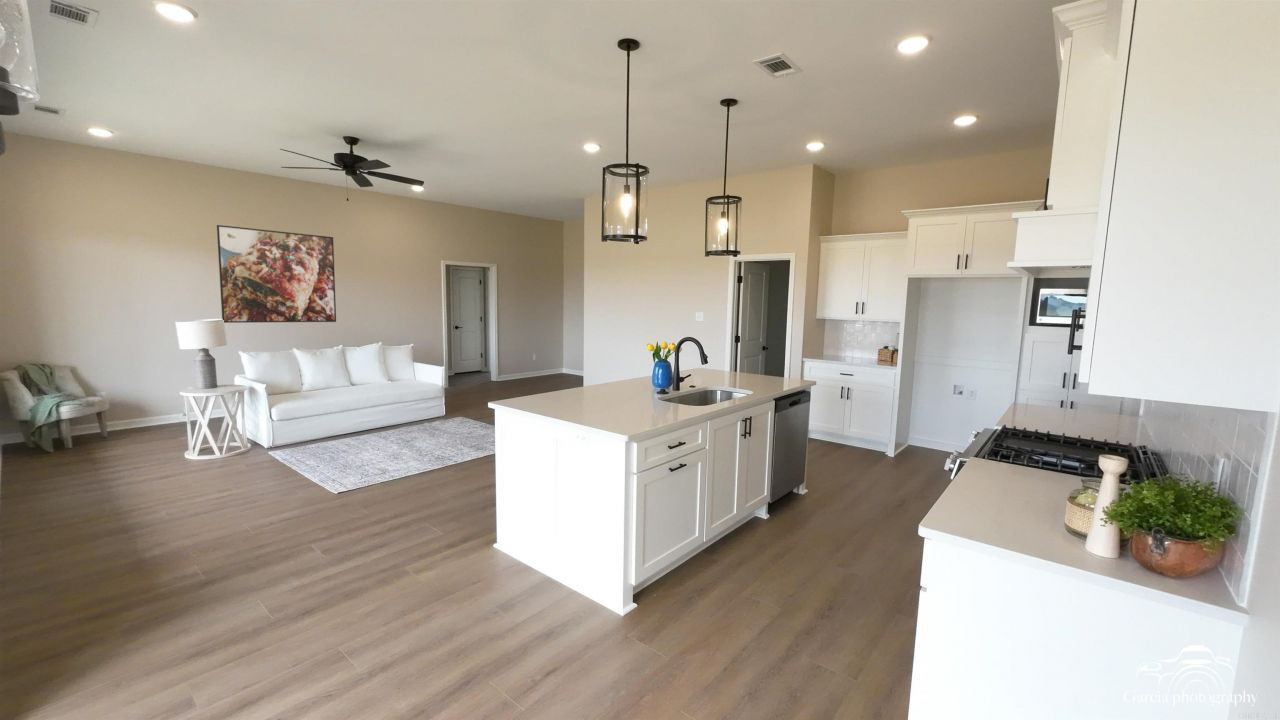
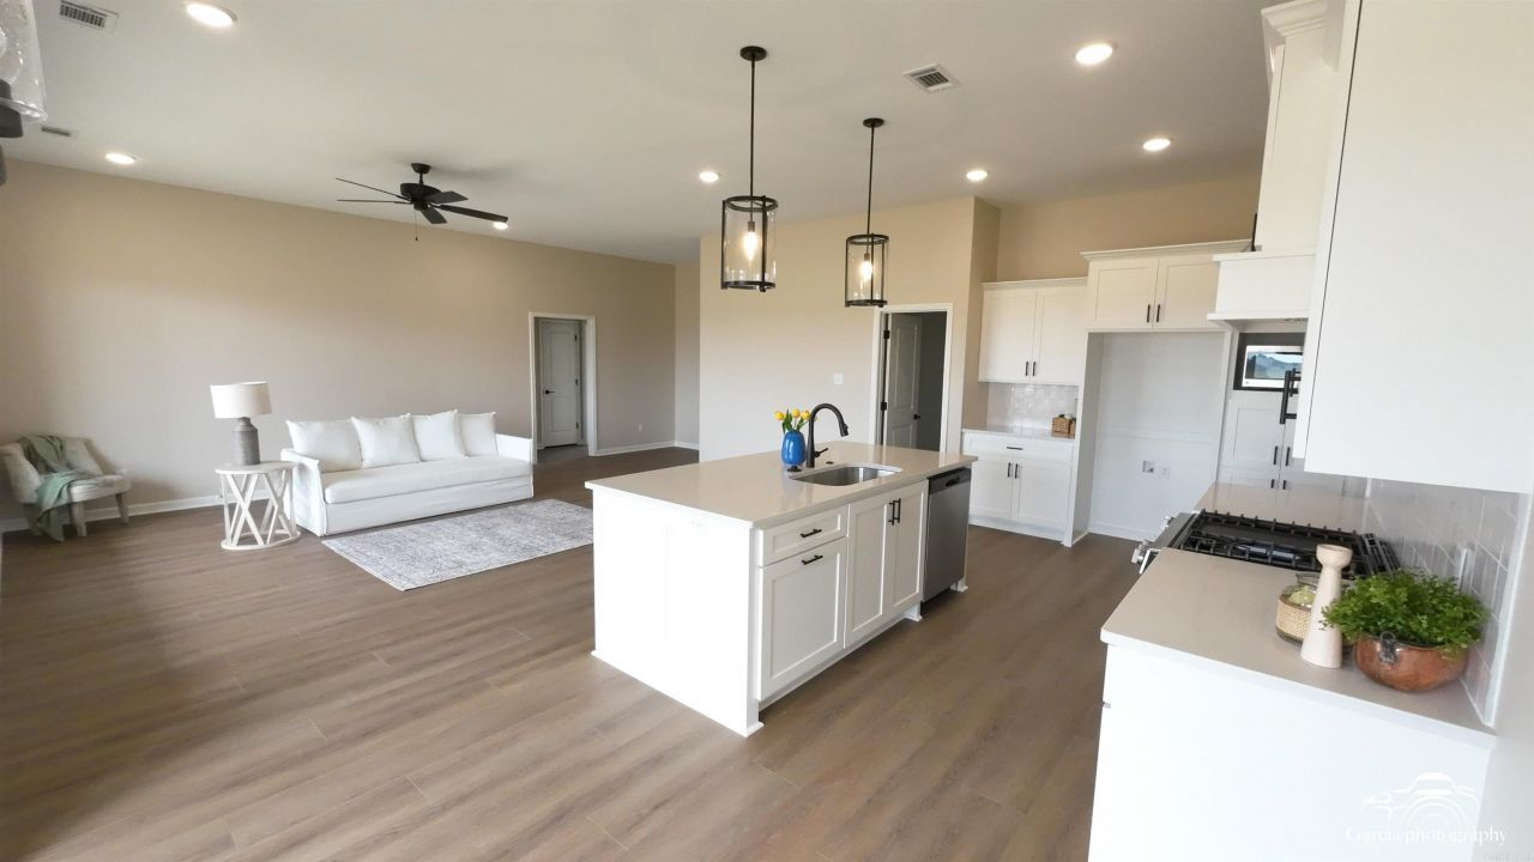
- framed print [216,224,337,324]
